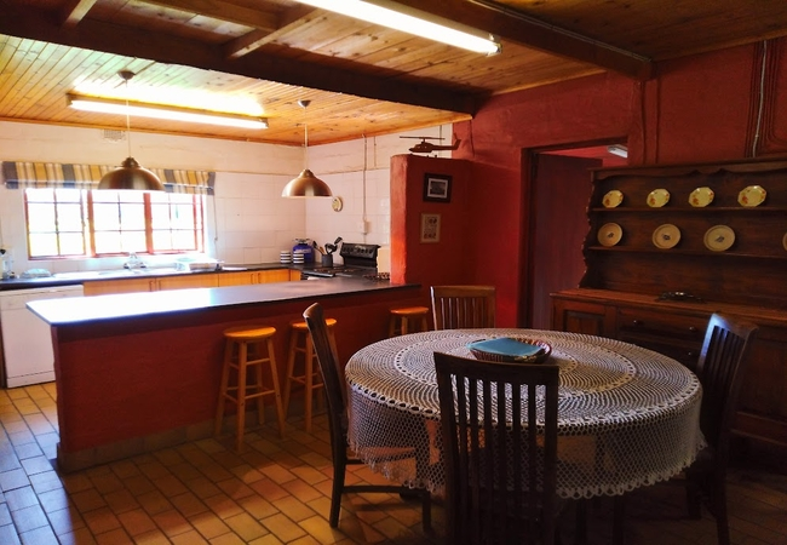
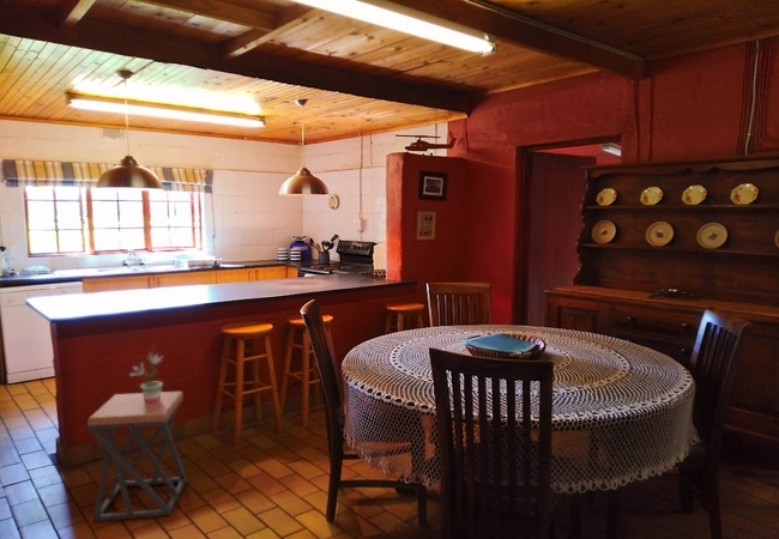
+ stool [86,390,187,522]
+ potted plant [129,343,165,404]
